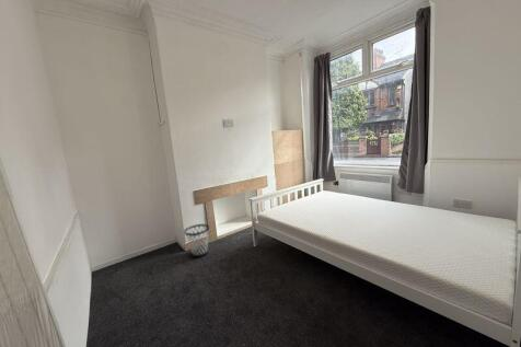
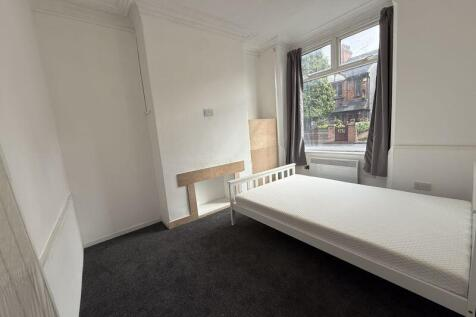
- wastebasket [183,223,210,258]
